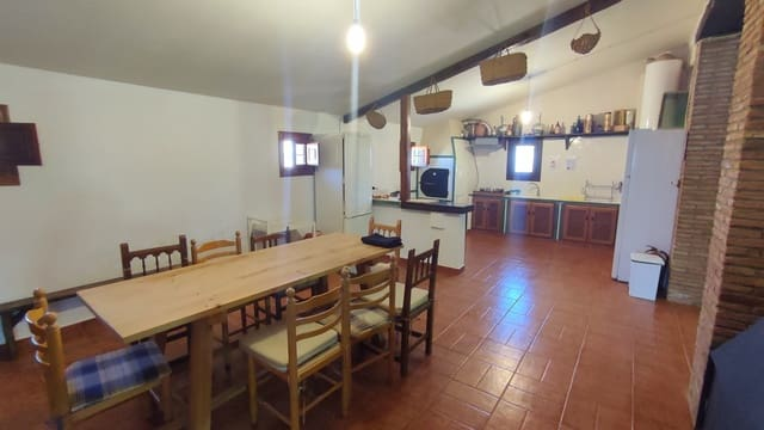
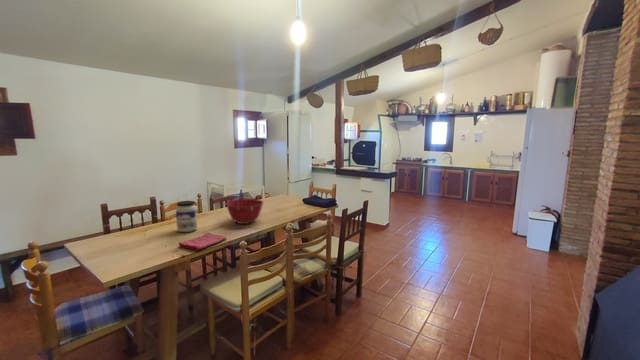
+ jar [175,200,198,233]
+ mixing bowl [225,198,264,225]
+ dish towel [178,232,228,252]
